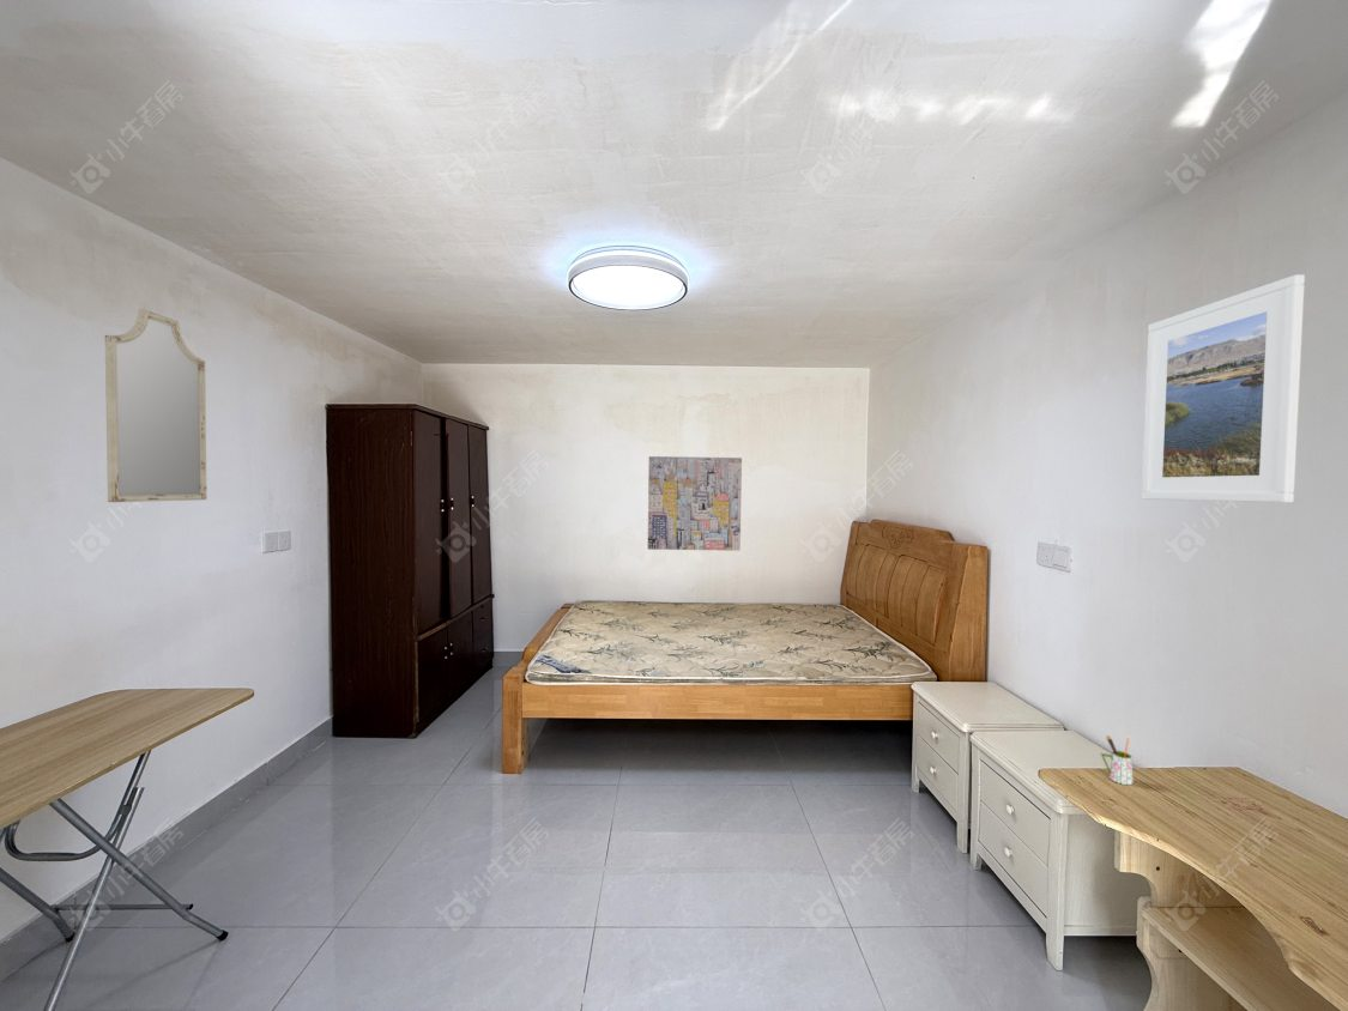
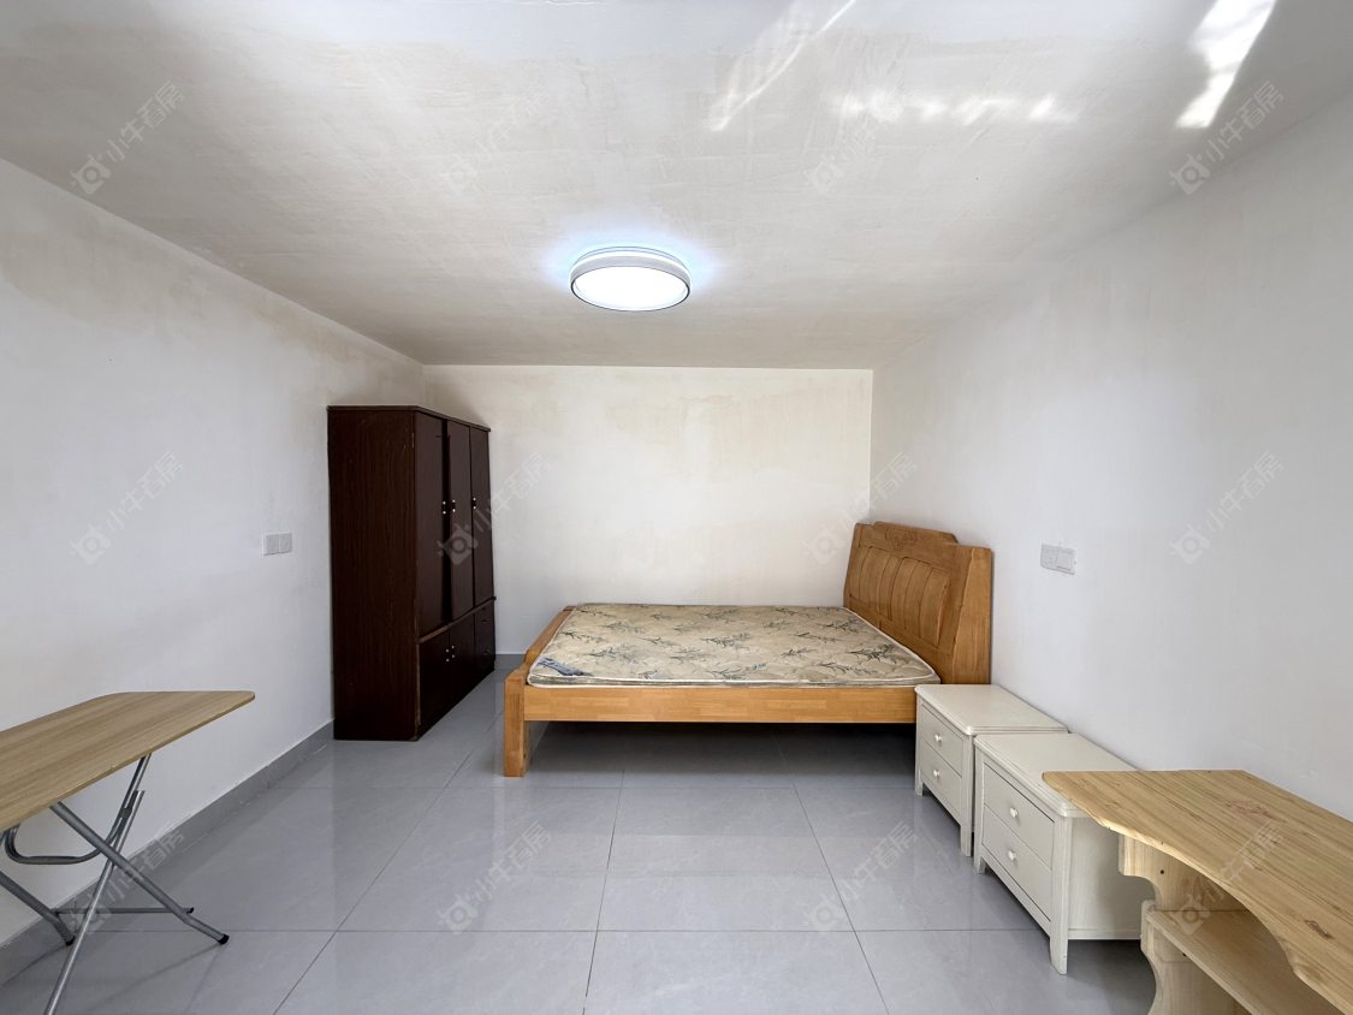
- pen holder [1100,734,1134,786]
- home mirror [104,308,207,503]
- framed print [1141,273,1306,504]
- wall art [647,455,743,552]
